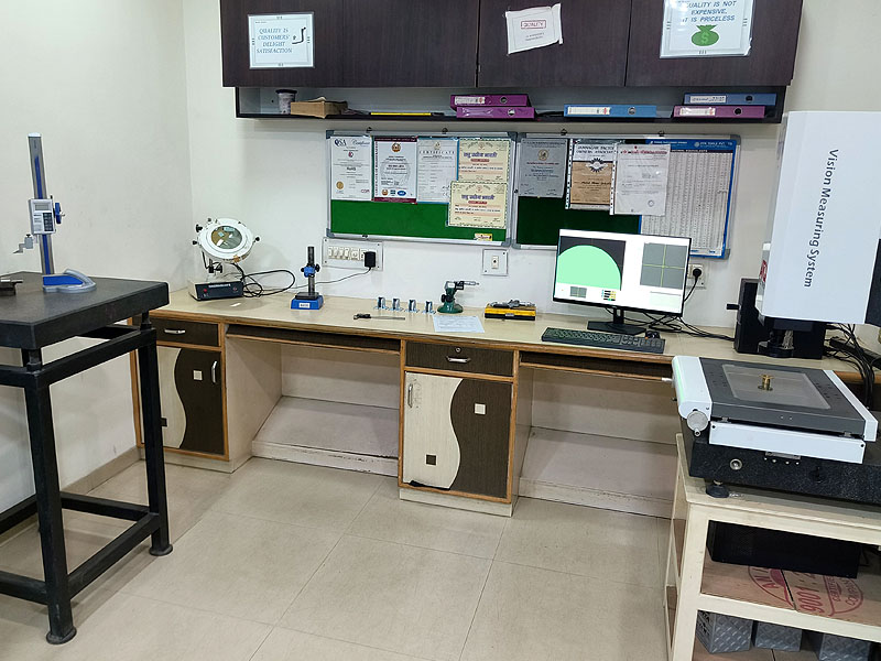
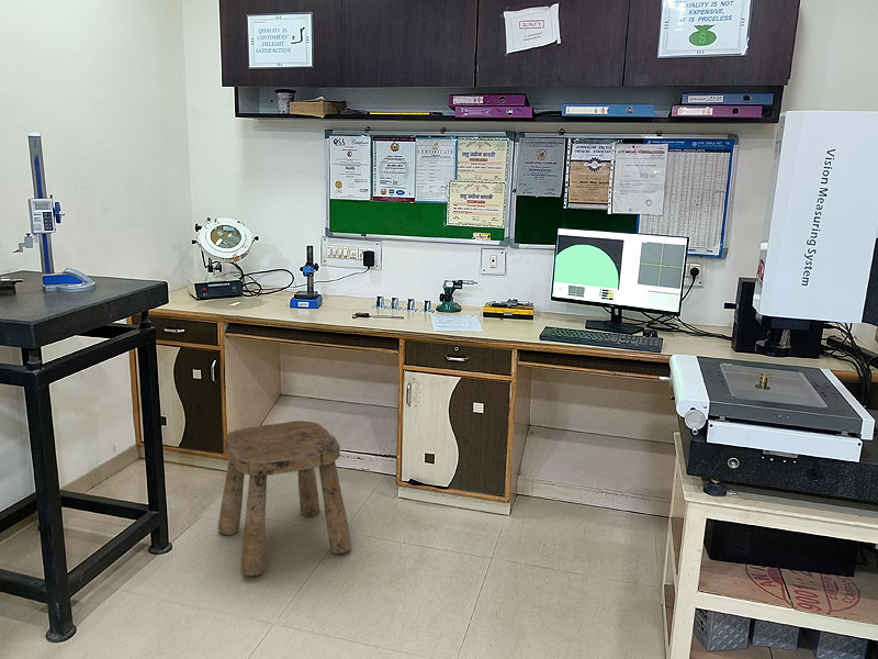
+ stool [217,420,352,577]
